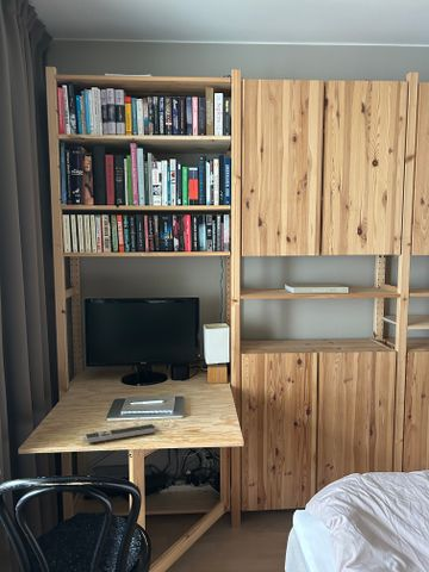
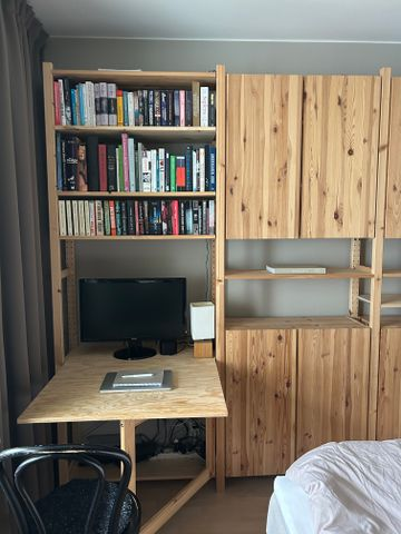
- keyboard [83,423,158,444]
